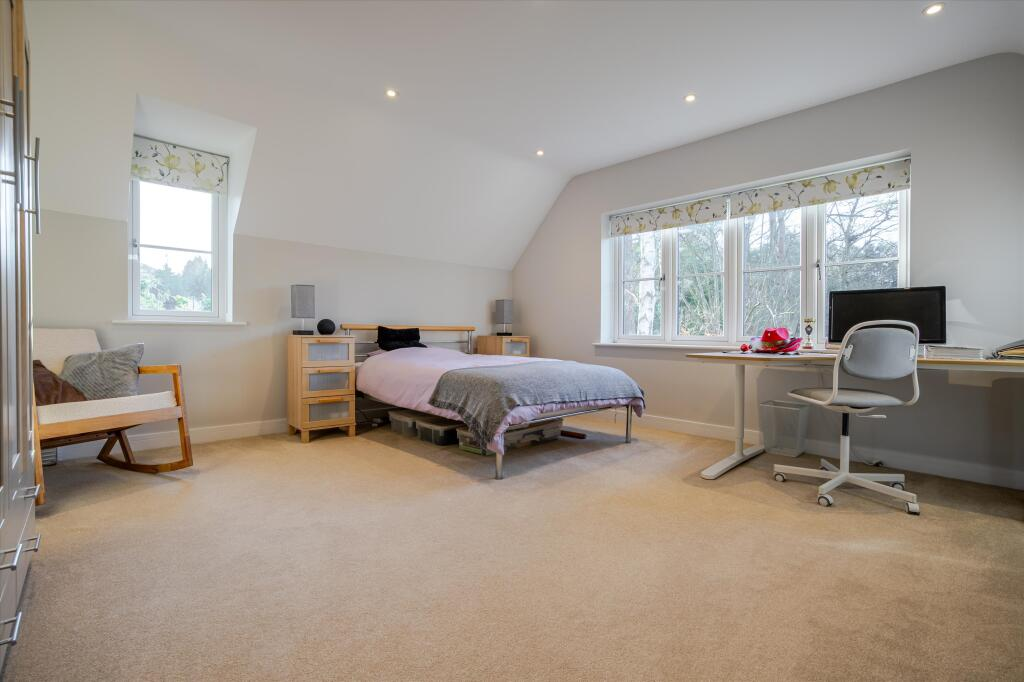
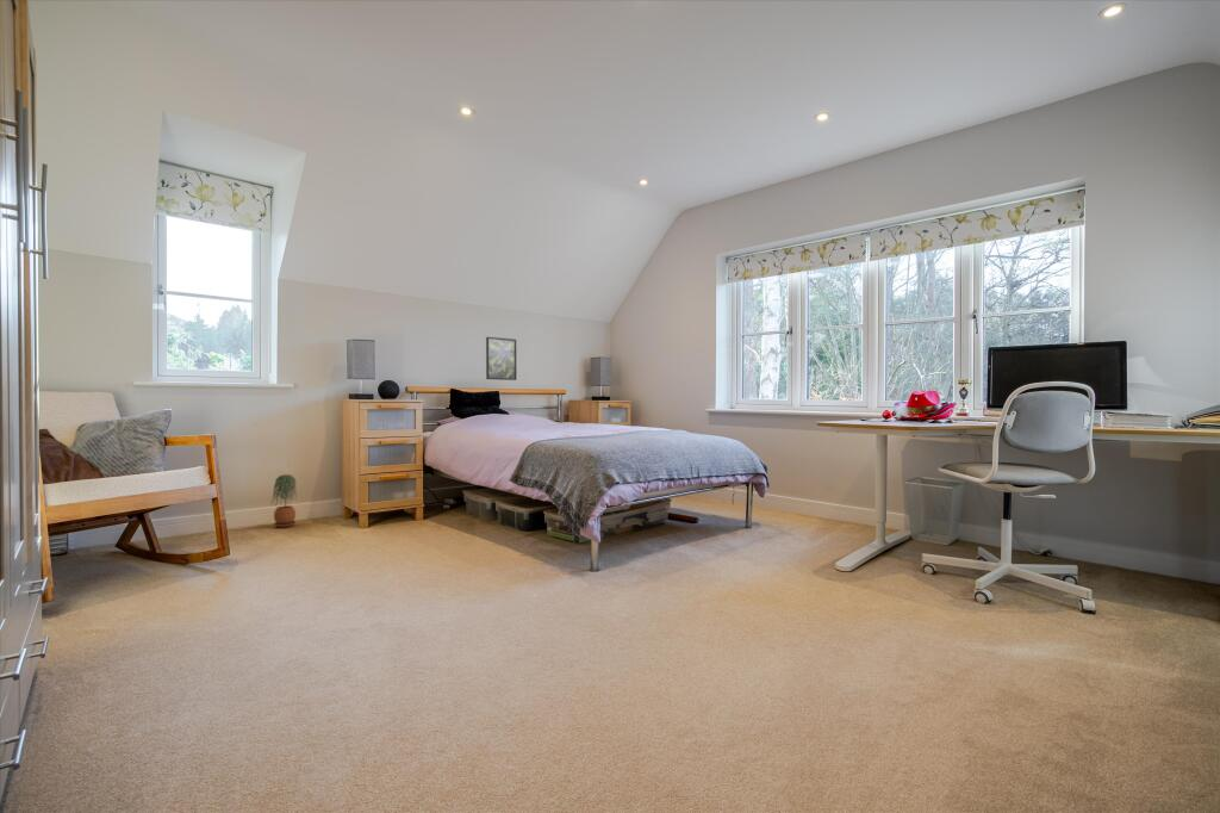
+ potted plant [269,473,298,528]
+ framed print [485,336,517,381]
